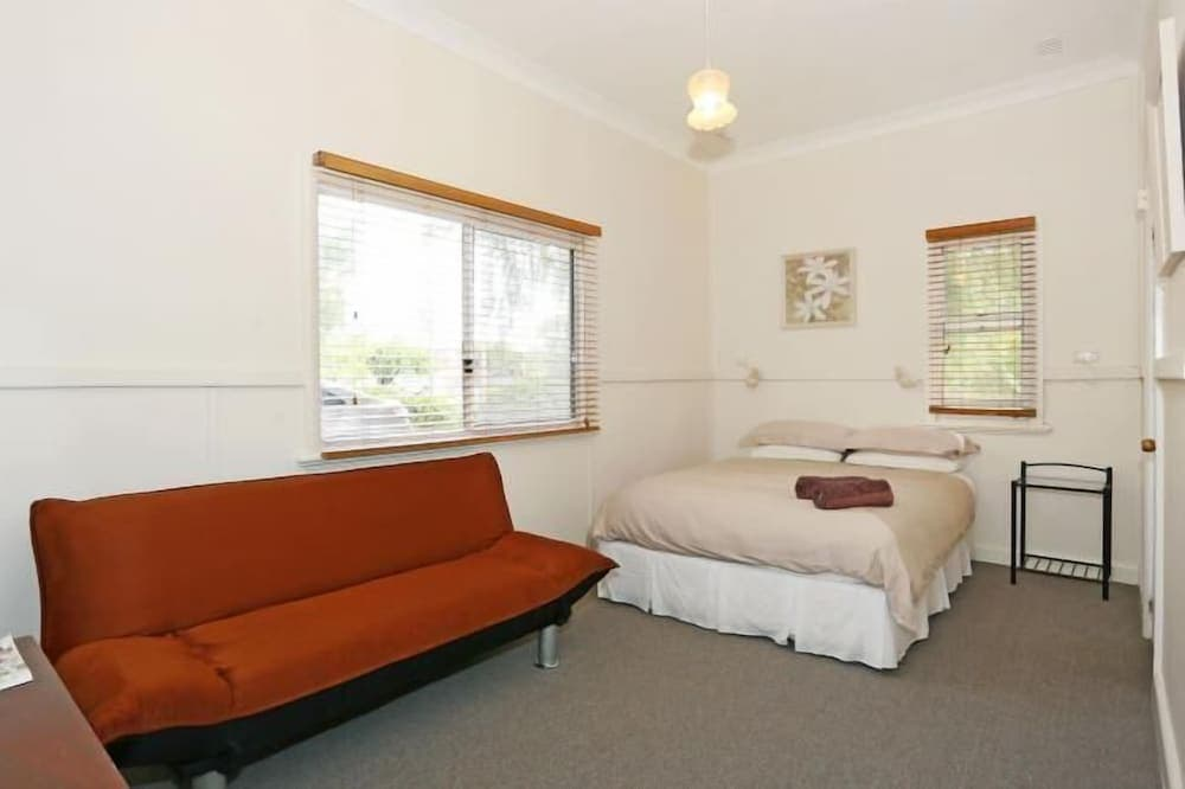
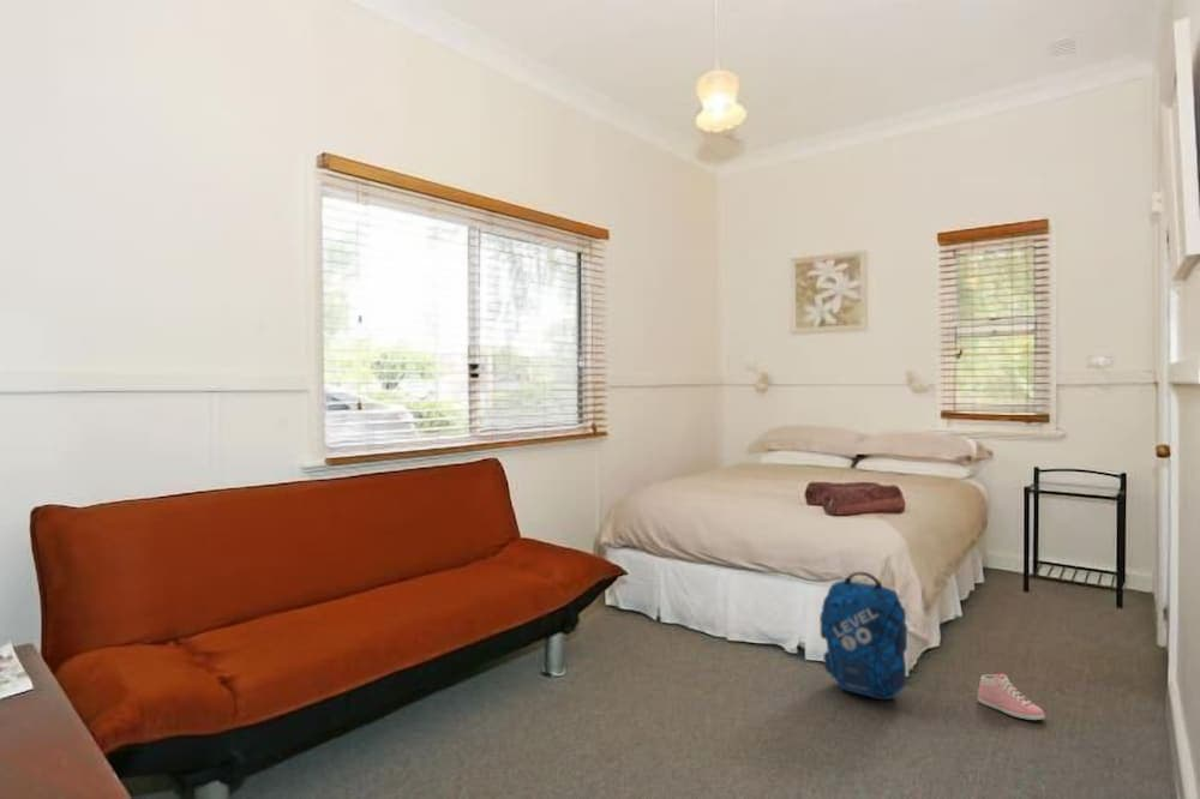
+ sneaker [977,673,1046,721]
+ backpack [818,571,908,702]
